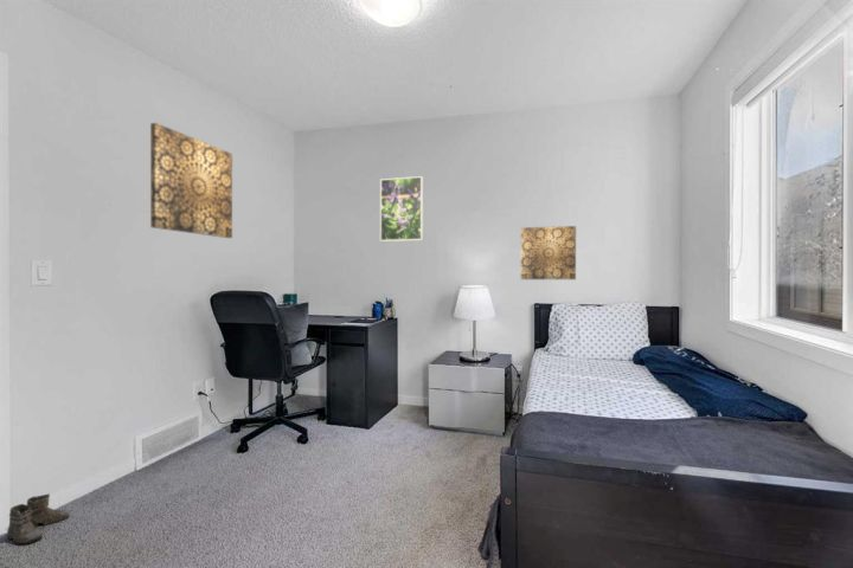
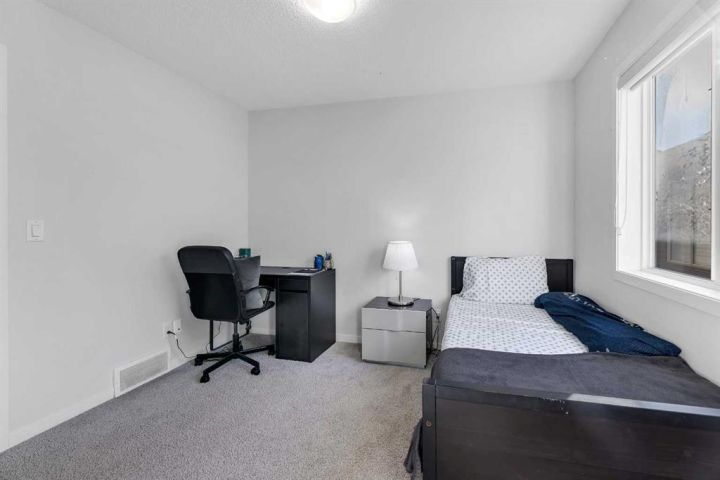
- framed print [379,175,424,243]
- wall art [520,225,577,280]
- wall art [149,122,233,239]
- boots [0,492,71,549]
